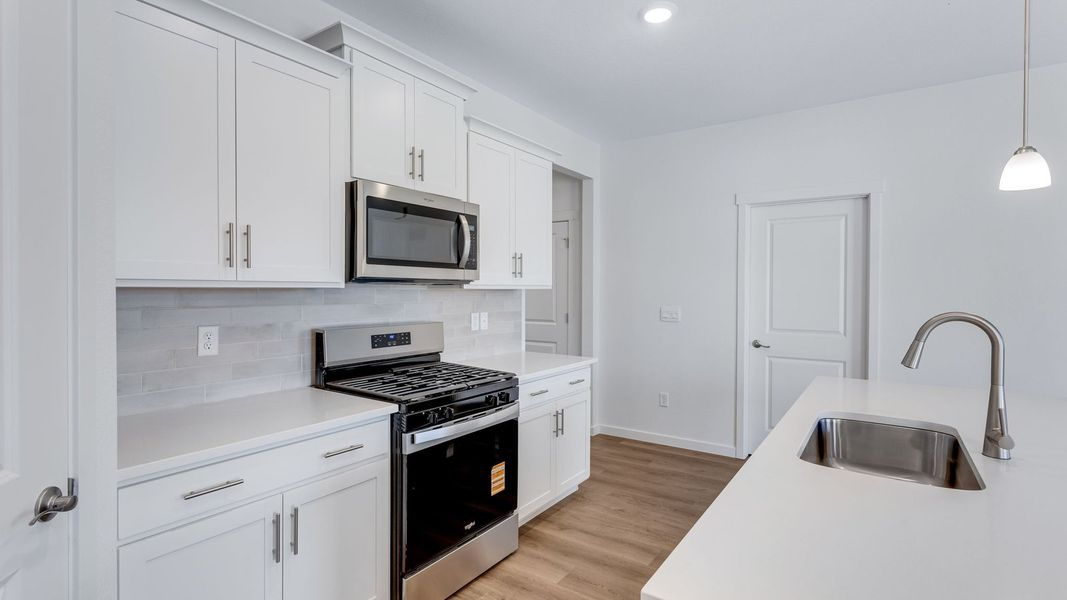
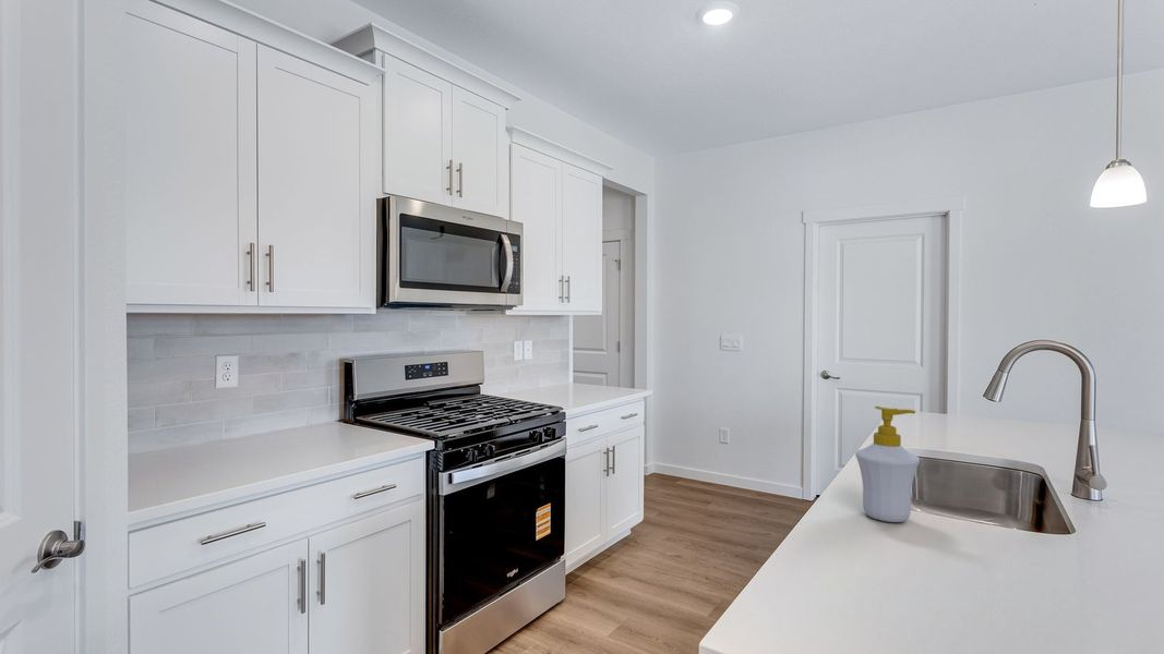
+ soap bottle [854,405,921,523]
